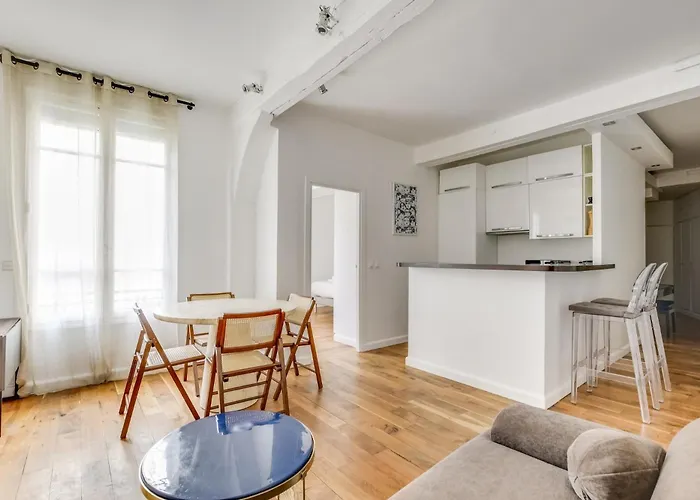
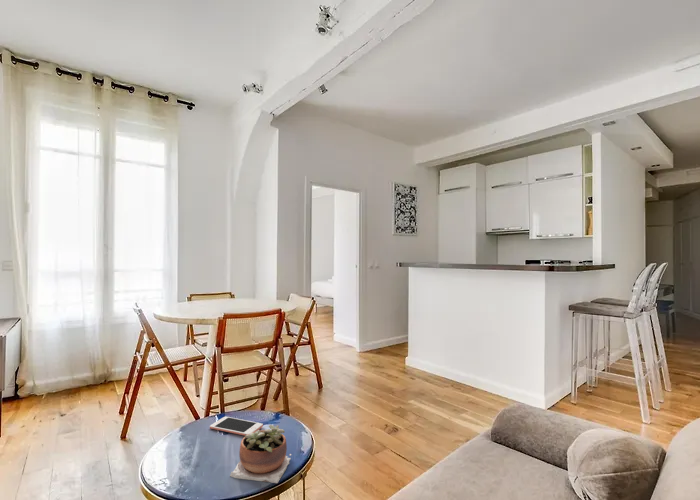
+ cell phone [209,416,264,436]
+ succulent plant [229,424,292,484]
